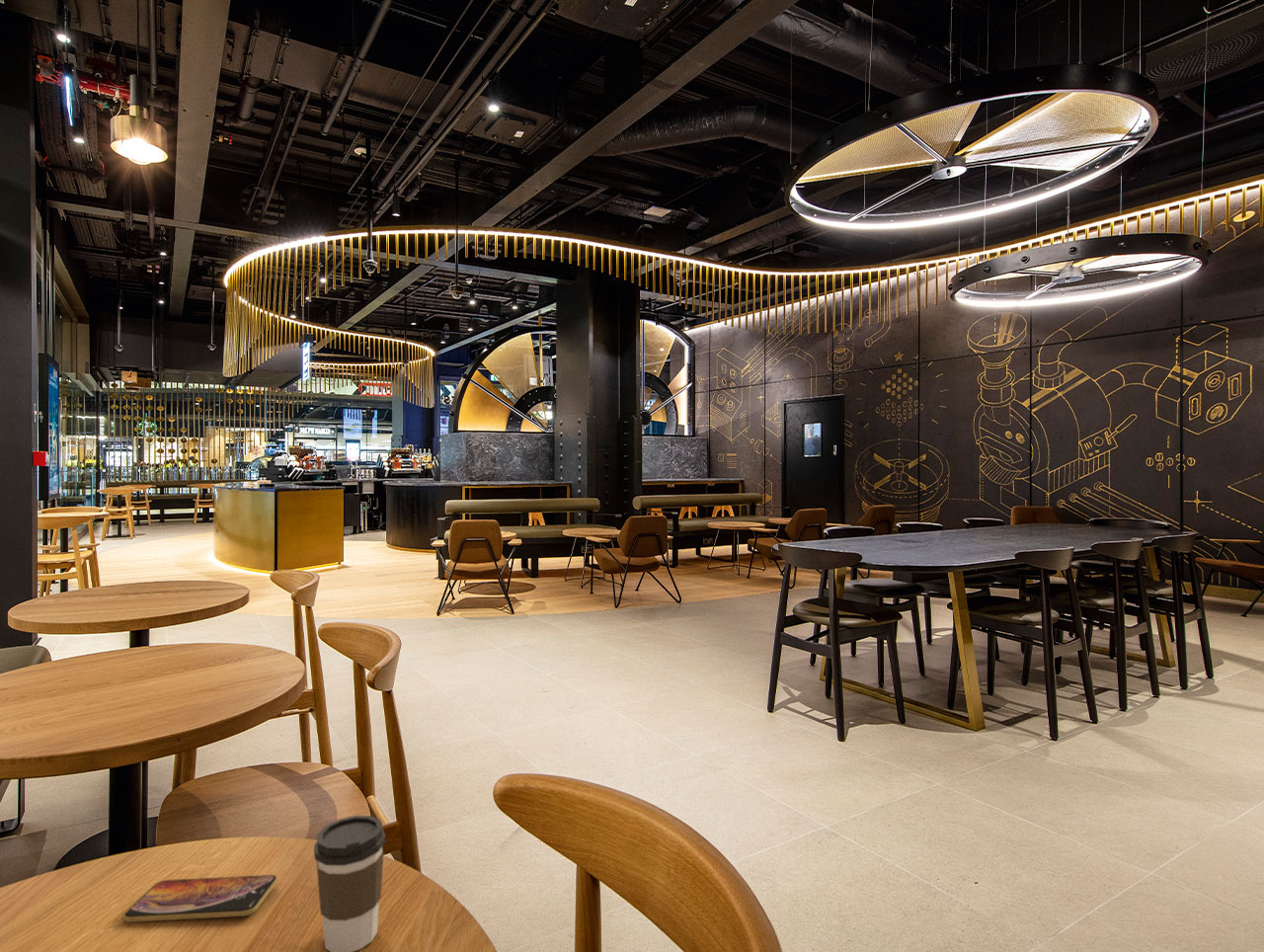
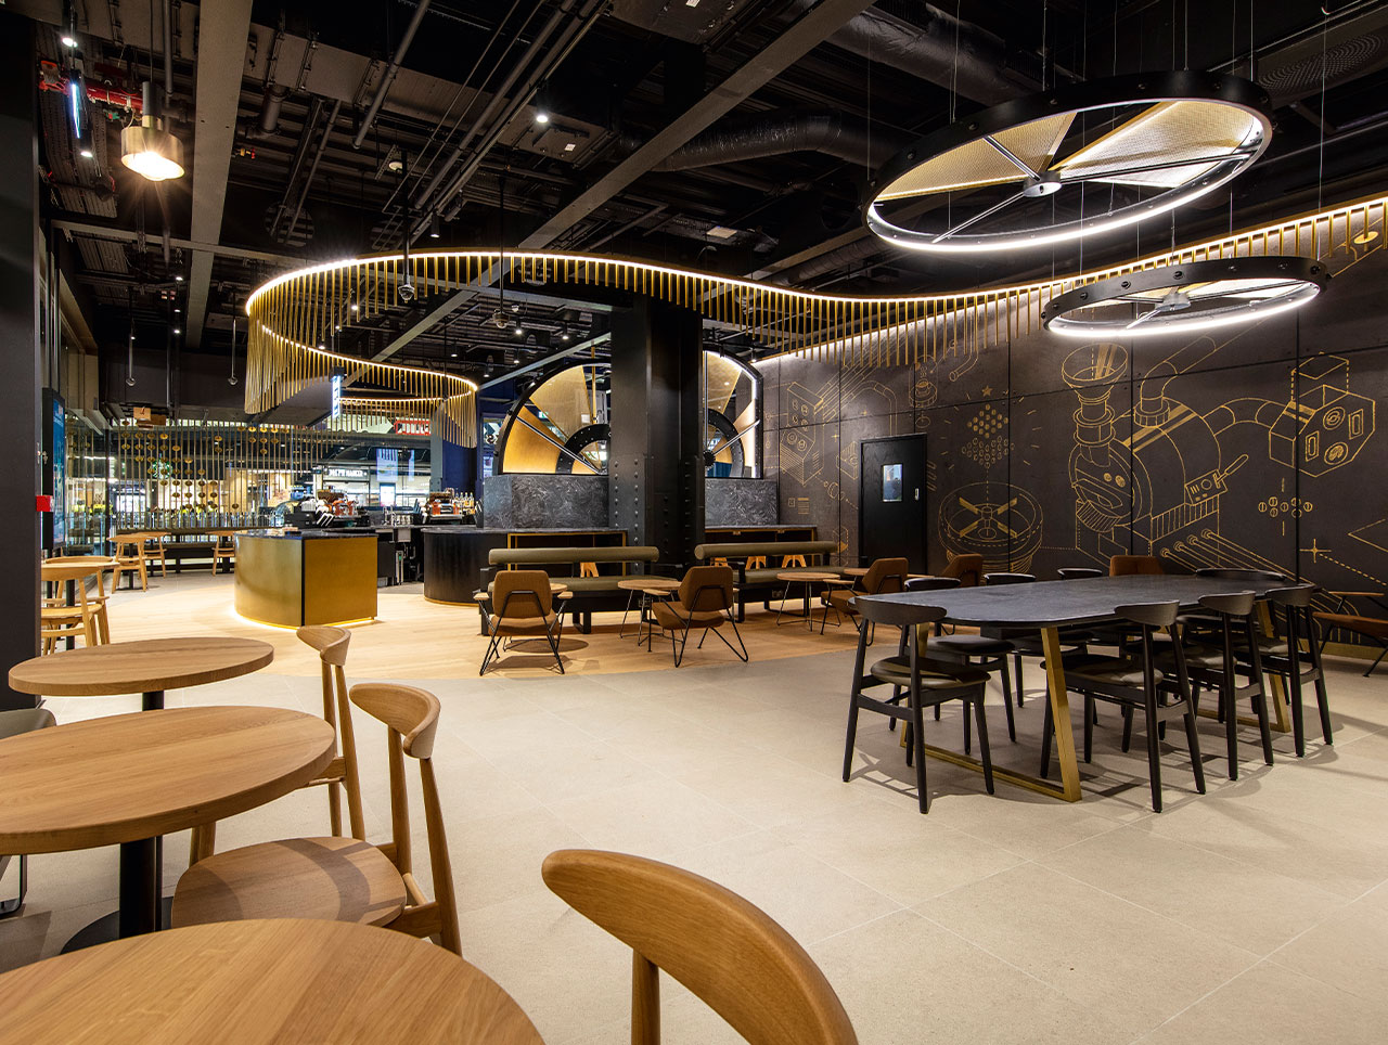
- coffee cup [313,815,387,952]
- smartphone [122,874,278,923]
